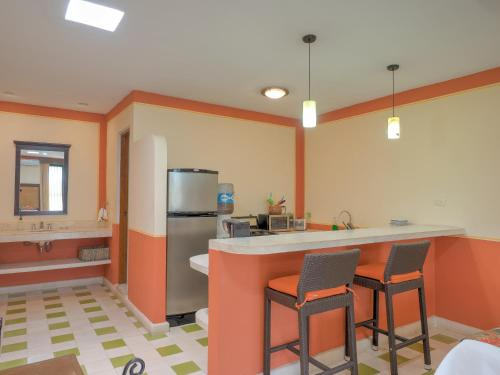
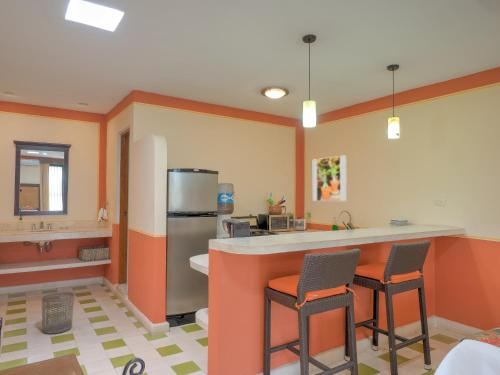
+ waste bin [41,291,75,335]
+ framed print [312,155,348,202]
